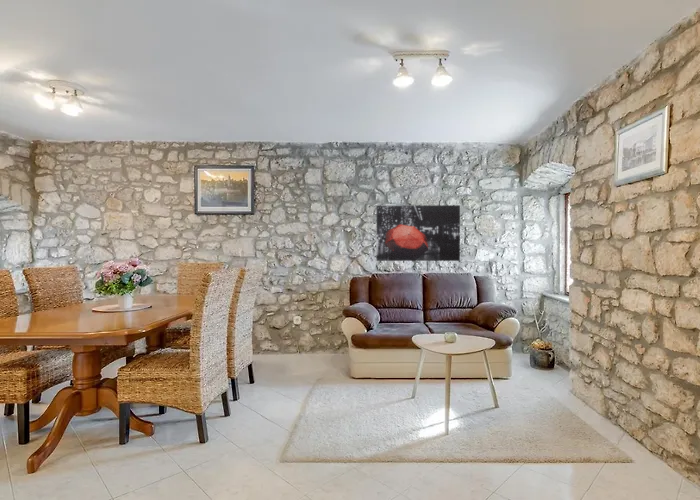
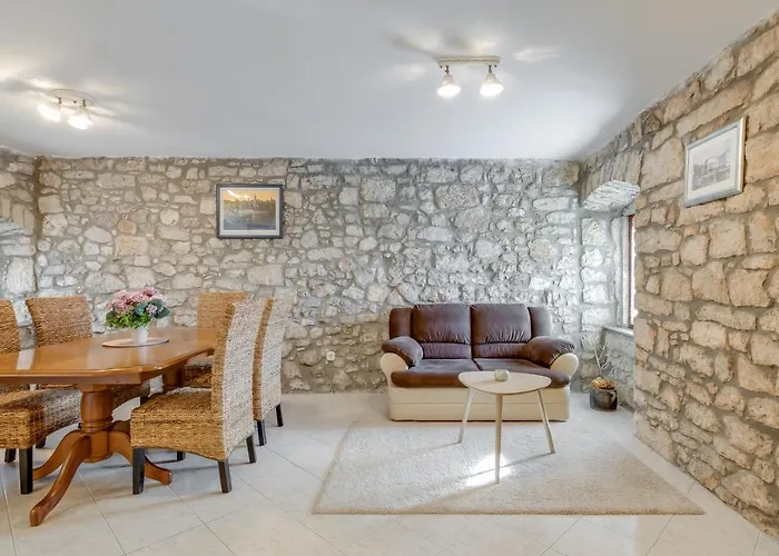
- wall art [376,204,461,262]
